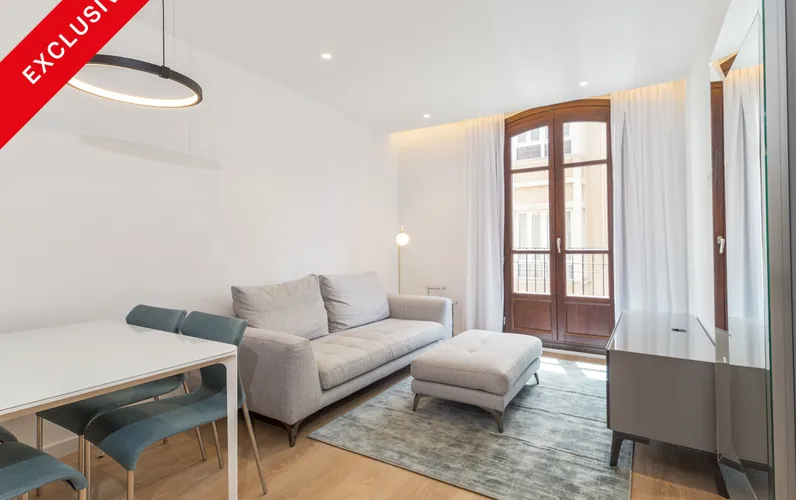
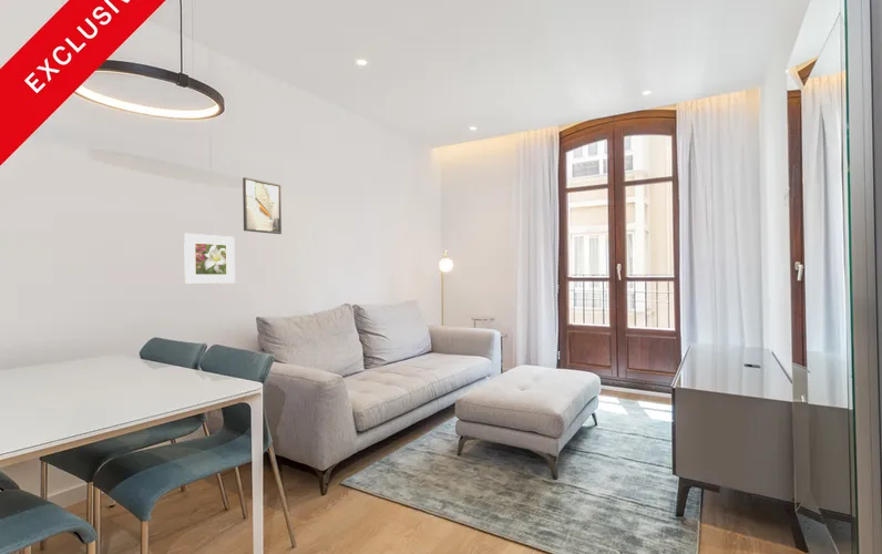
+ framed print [242,176,283,235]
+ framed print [183,233,236,285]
